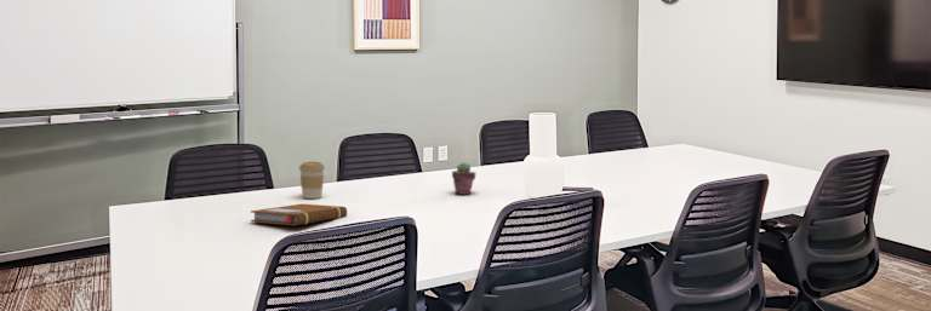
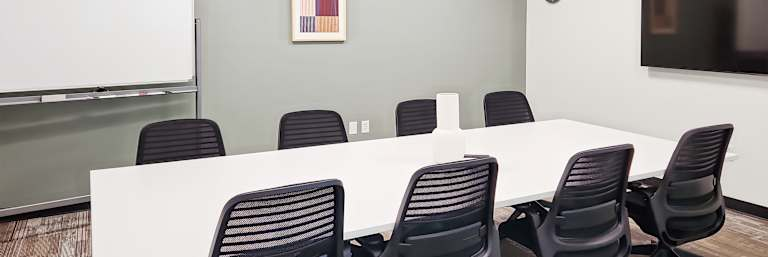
- notebook [250,203,348,226]
- coffee cup [298,161,326,200]
- potted succulent [451,161,476,196]
